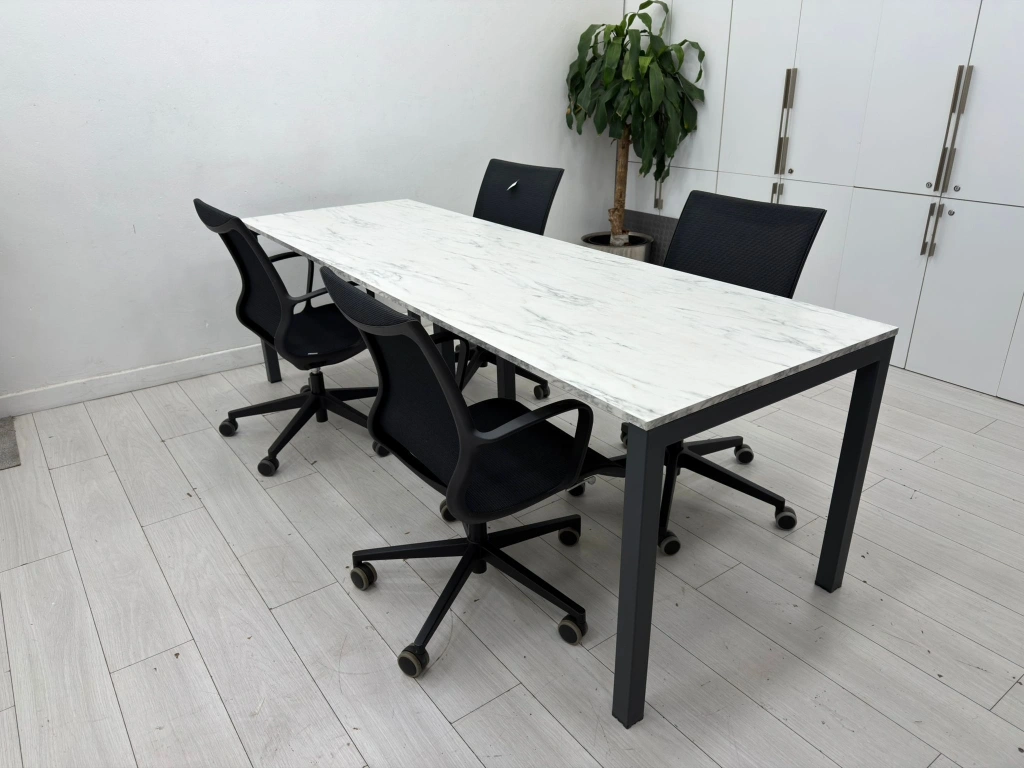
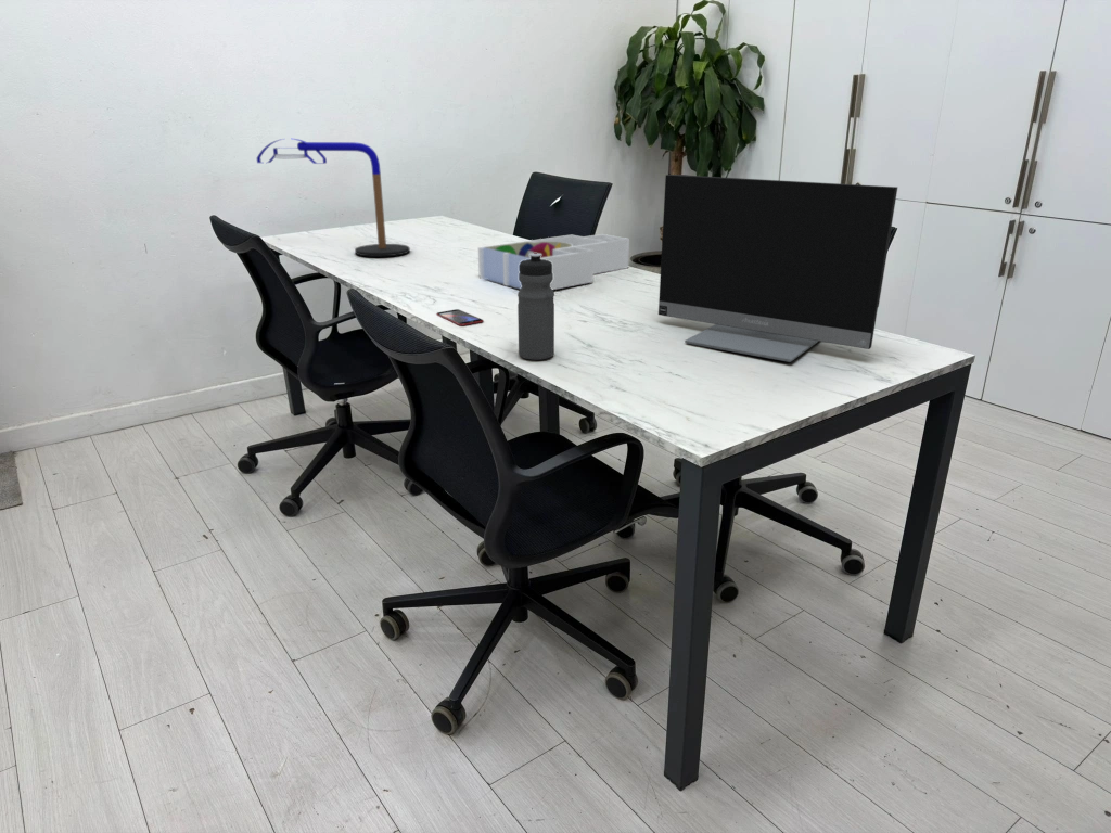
+ desk organizer [477,233,630,291]
+ desk lamp [256,138,411,258]
+ water bottle [516,253,556,361]
+ smartphone [435,308,484,328]
+ monitor [657,174,898,363]
